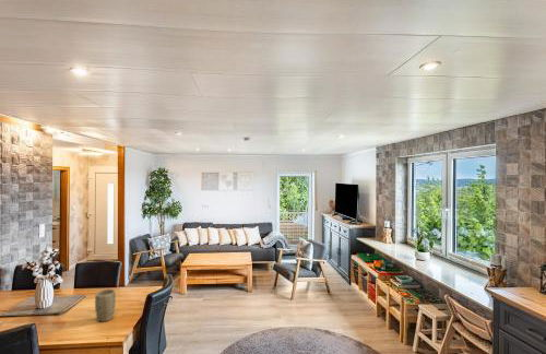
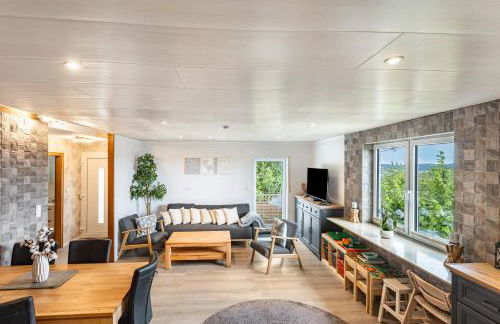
- plant pot [94,288,117,323]
